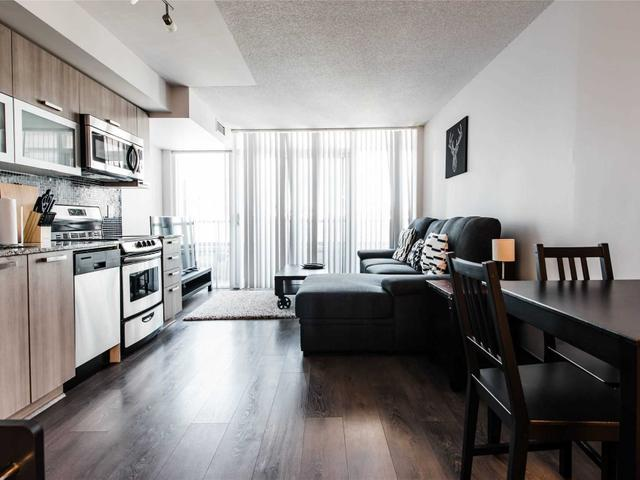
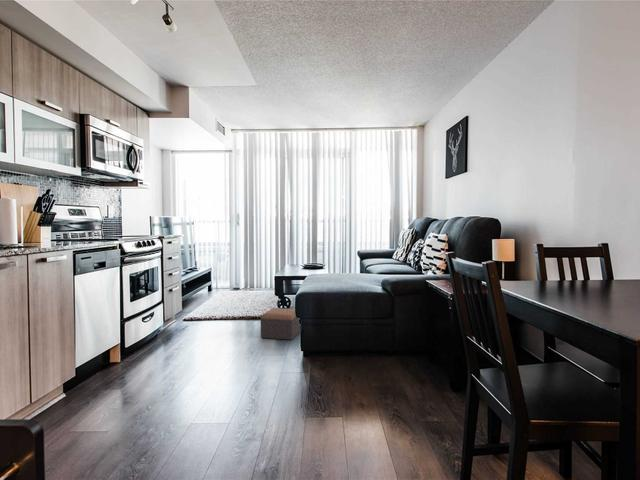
+ footstool [260,307,301,341]
